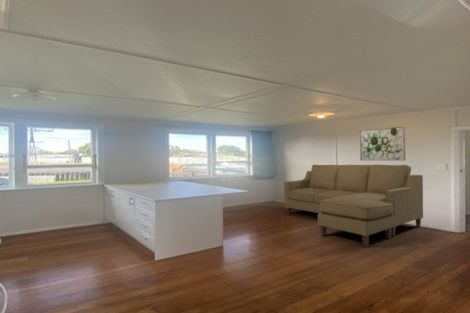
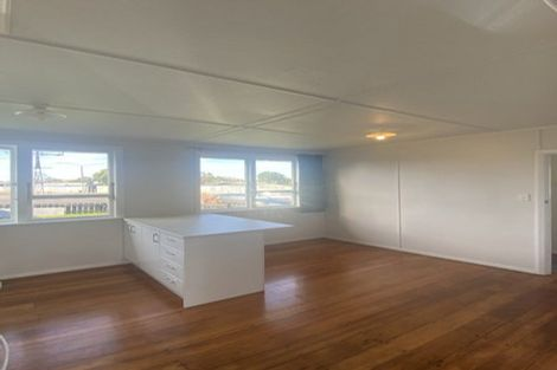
- wall art [359,125,406,162]
- sofa [283,164,424,248]
